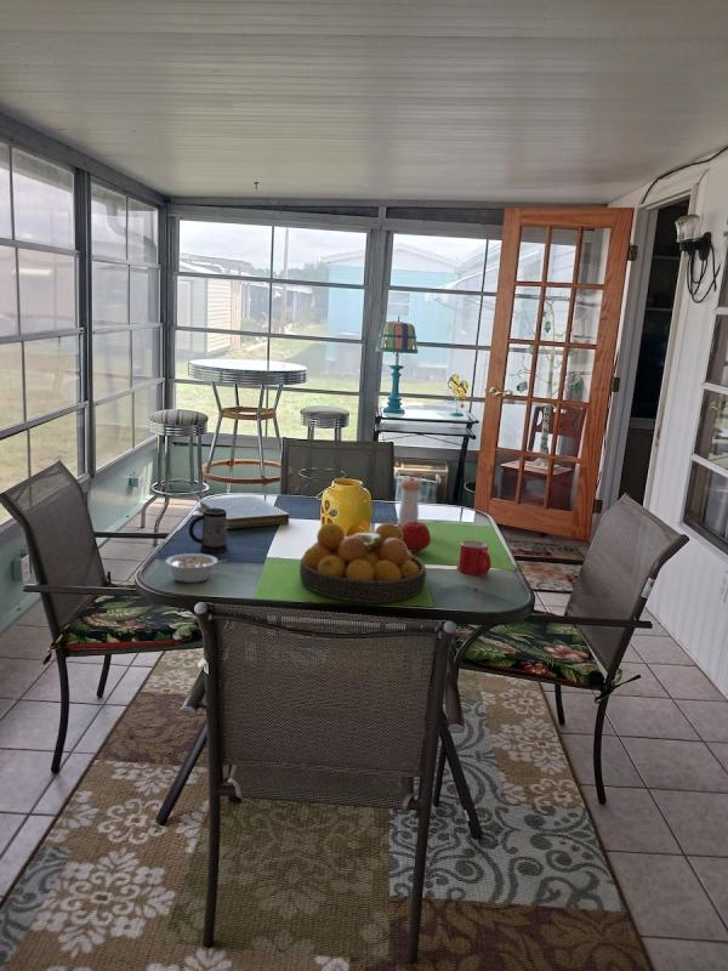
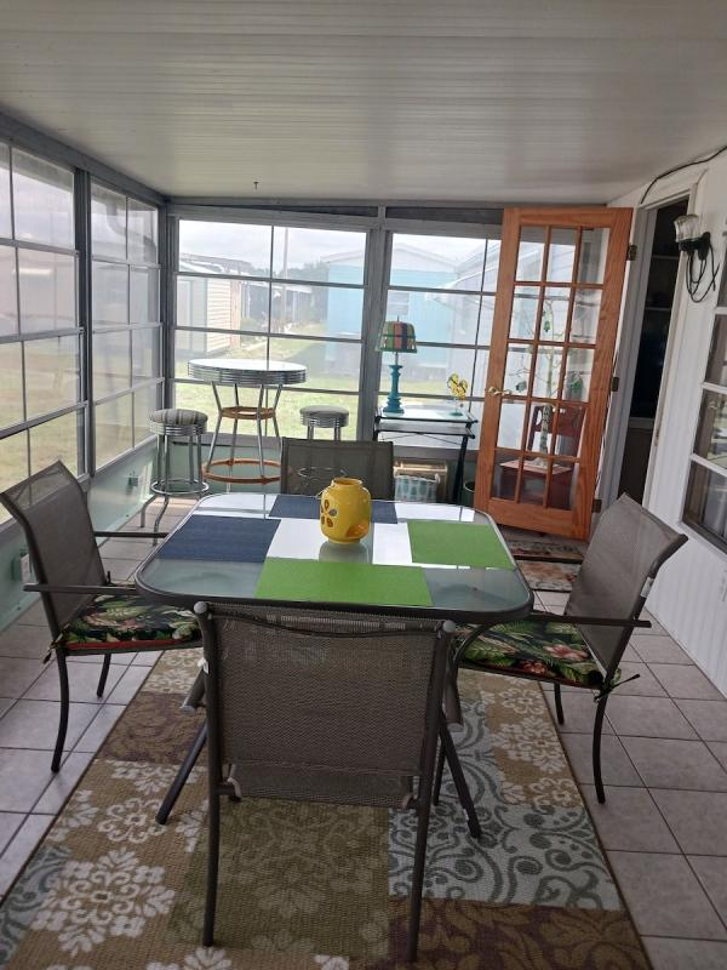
- fruit bowl [298,522,427,604]
- mug [457,540,493,575]
- legume [165,552,224,584]
- book [197,495,290,530]
- mug [188,509,229,553]
- pepper shaker [396,476,422,528]
- apple [400,521,432,553]
